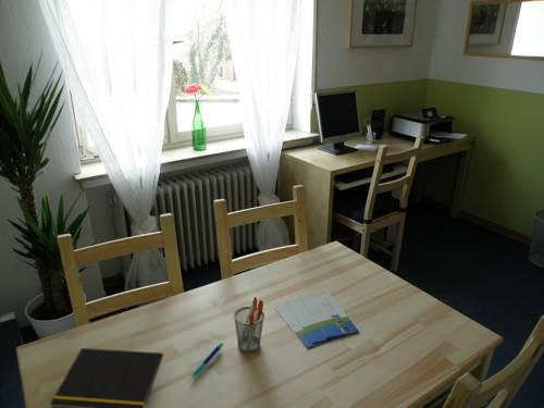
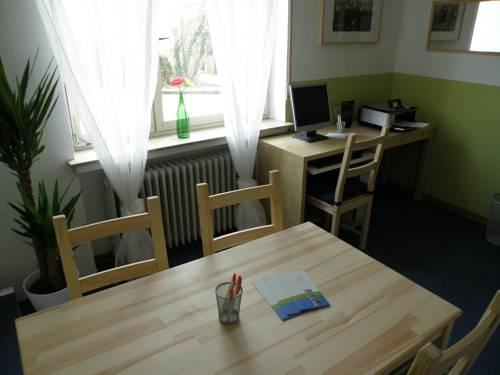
- pen [190,342,224,379]
- notepad [49,347,164,408]
